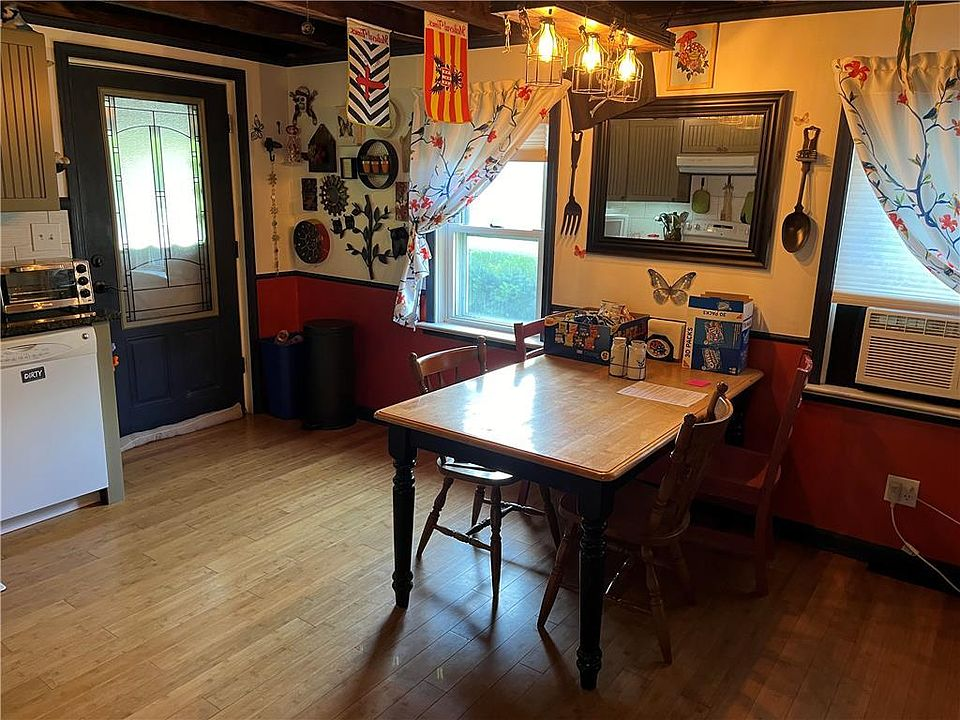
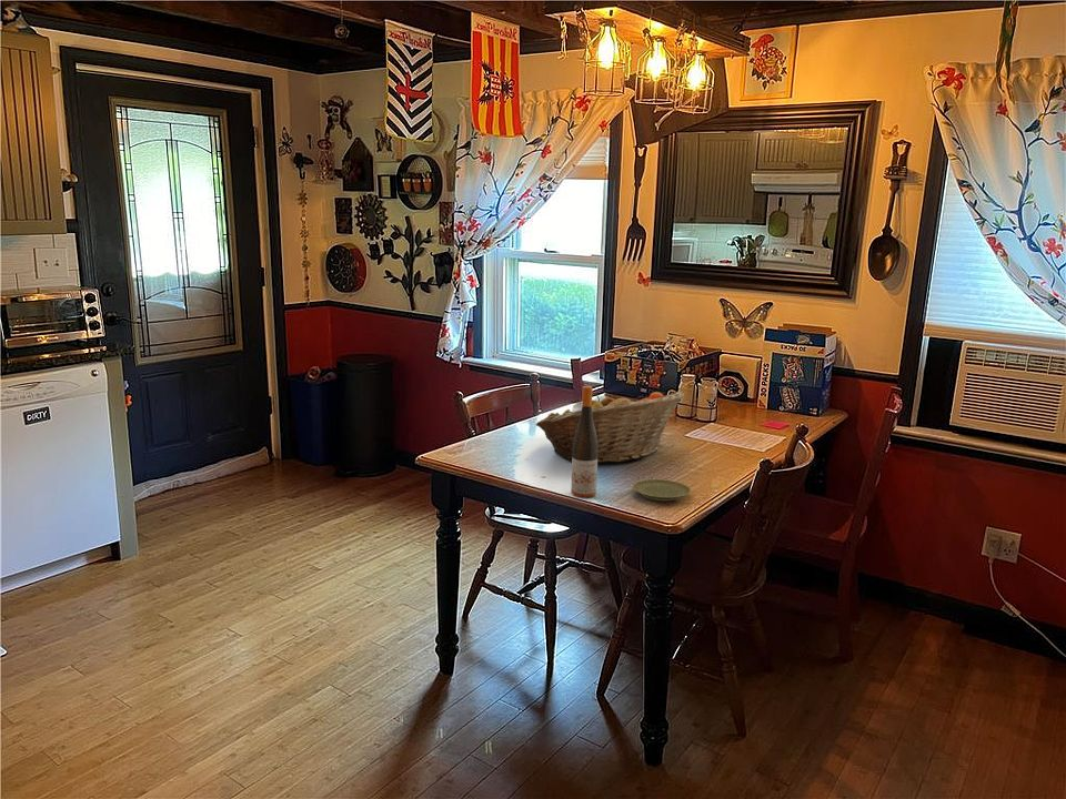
+ wine bottle [570,385,599,498]
+ fruit basket [535,391,685,464]
+ plate [632,478,692,502]
